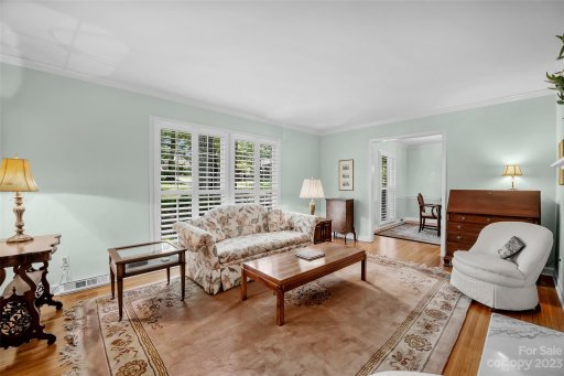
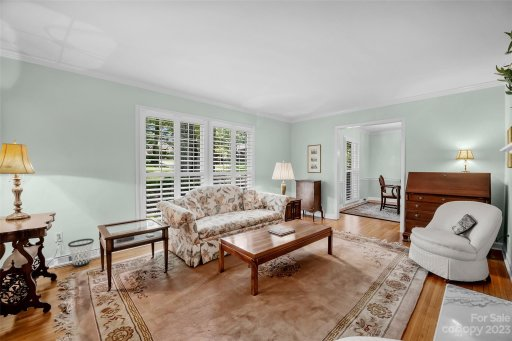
+ wastebasket [67,238,95,268]
